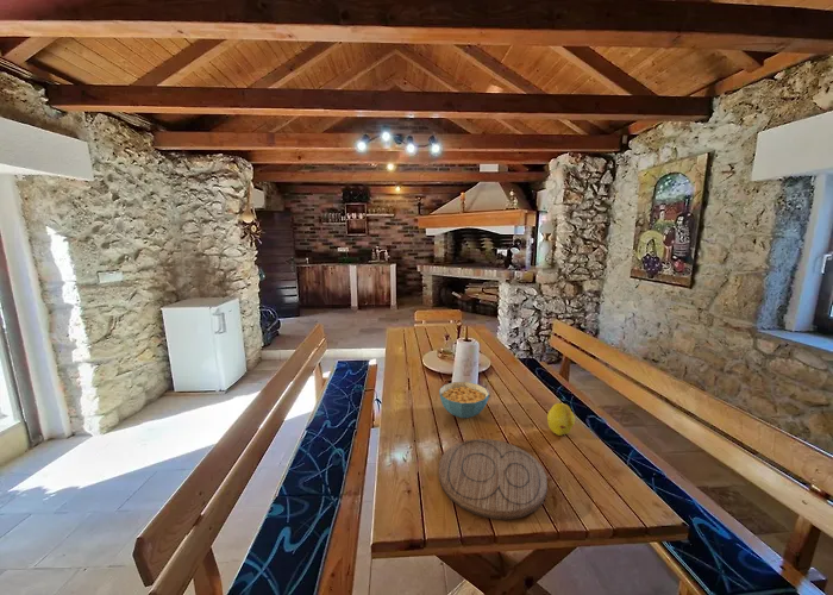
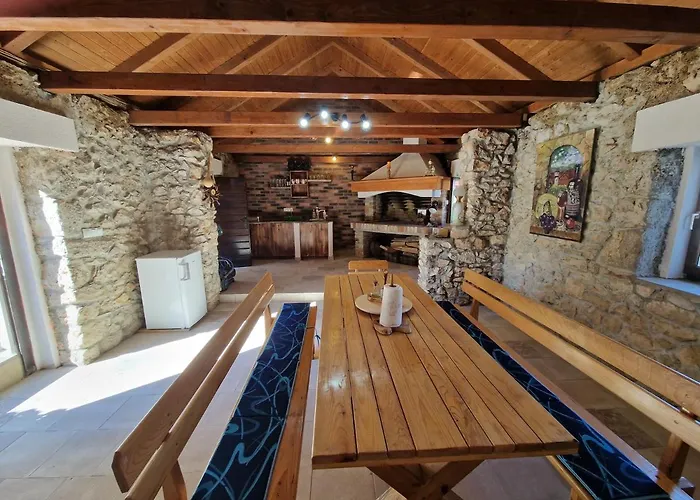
- cereal bowl [438,381,490,419]
- fruit [546,400,576,437]
- cutting board [438,438,549,521]
